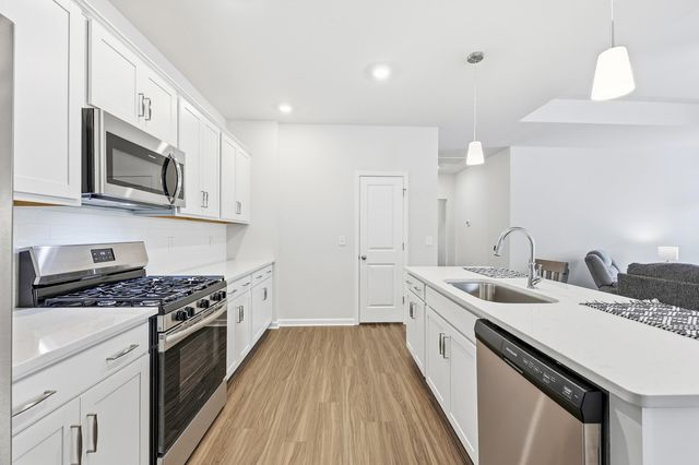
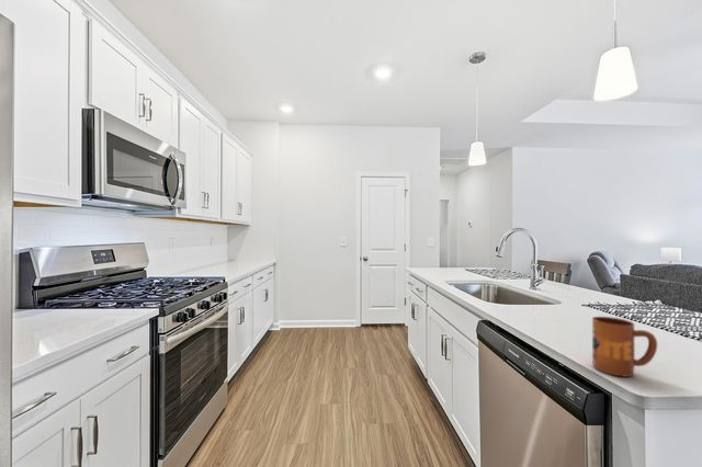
+ mug [591,316,658,378]
